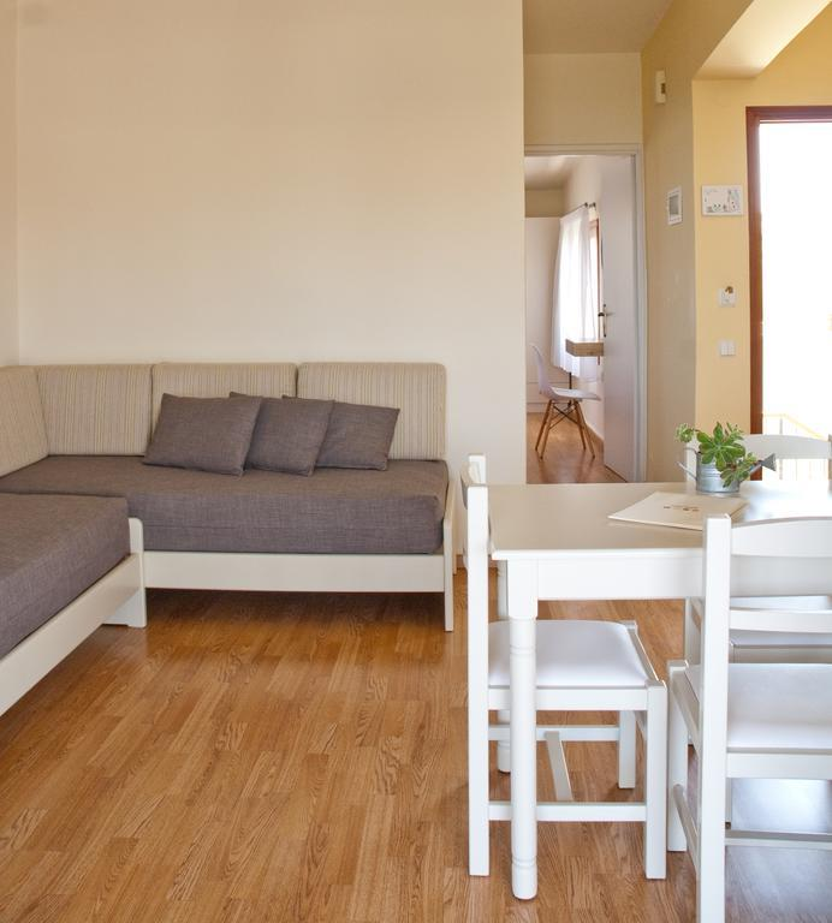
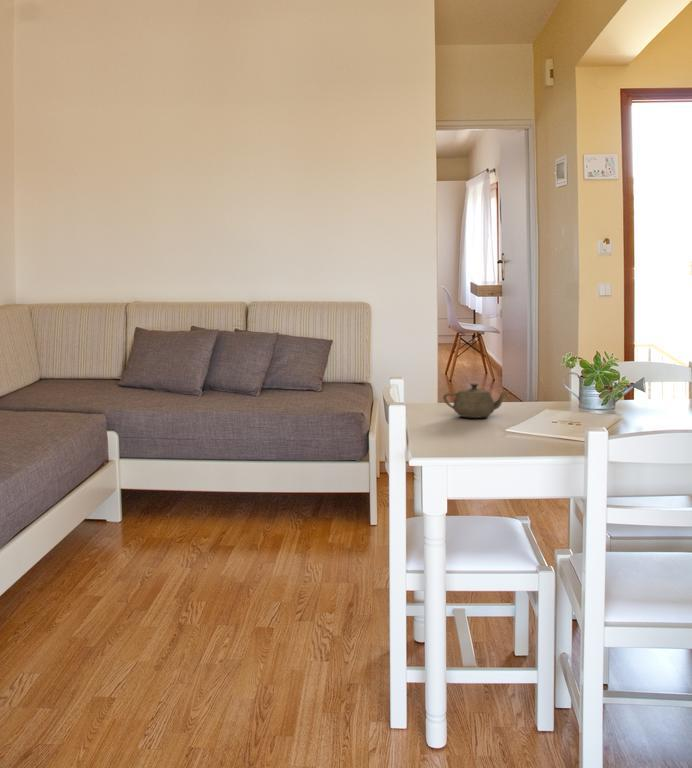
+ teapot [442,382,511,419]
